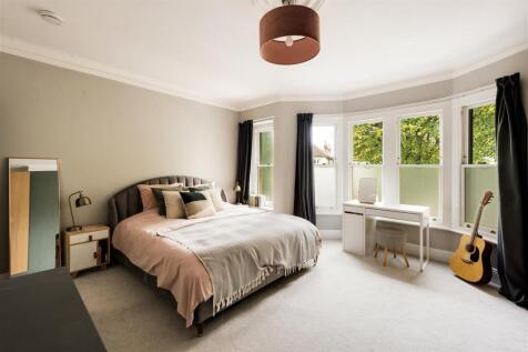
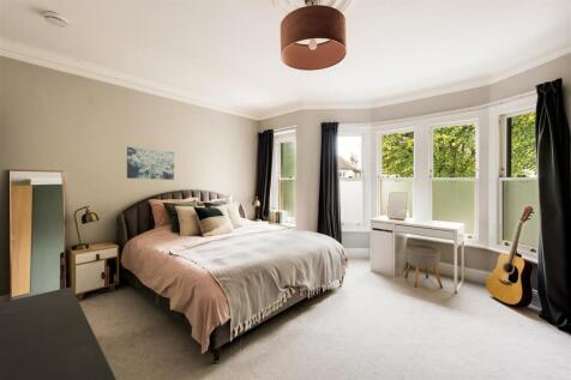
+ wall art [126,146,175,181]
